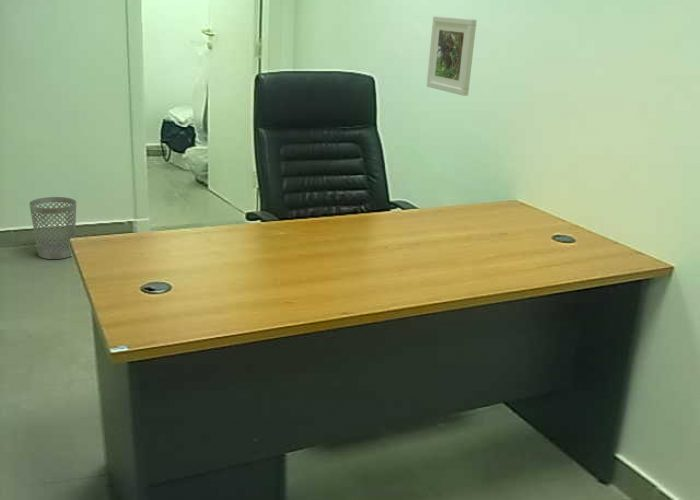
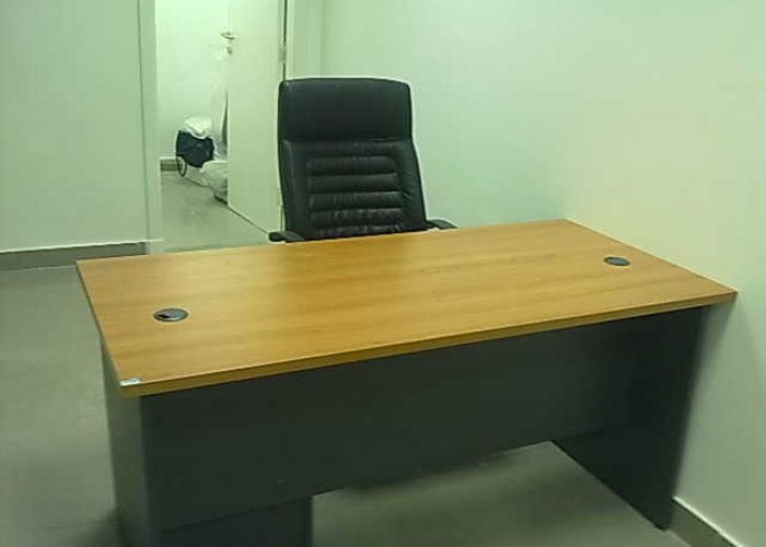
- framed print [426,15,478,97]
- wastebasket [28,196,77,260]
